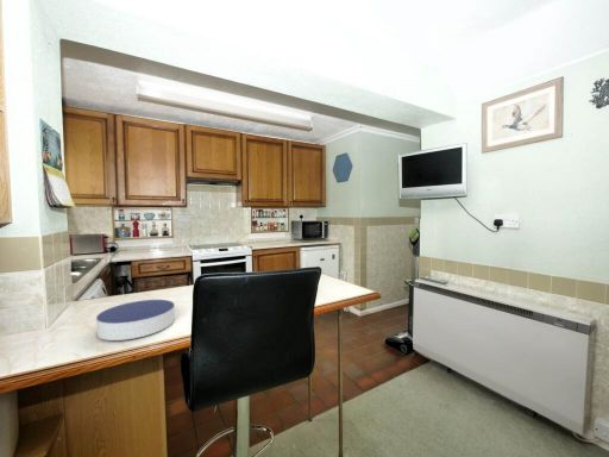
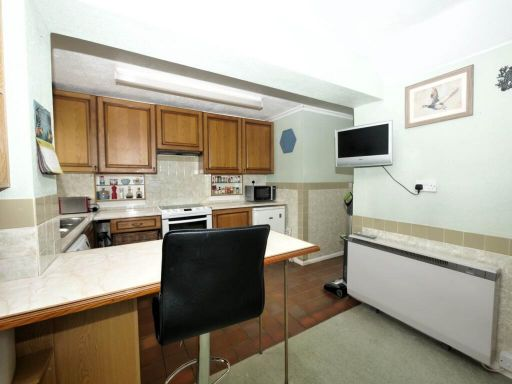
- coaster [95,299,176,342]
